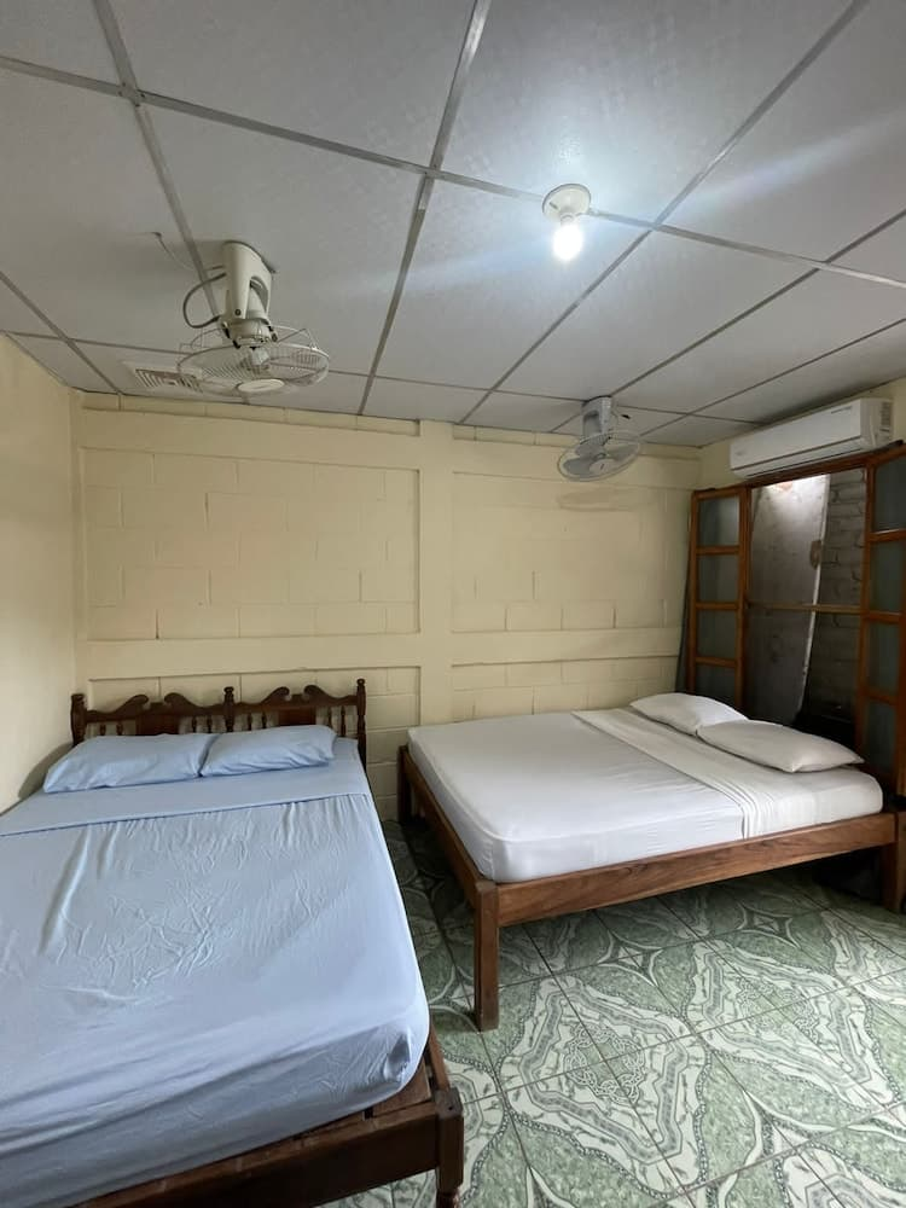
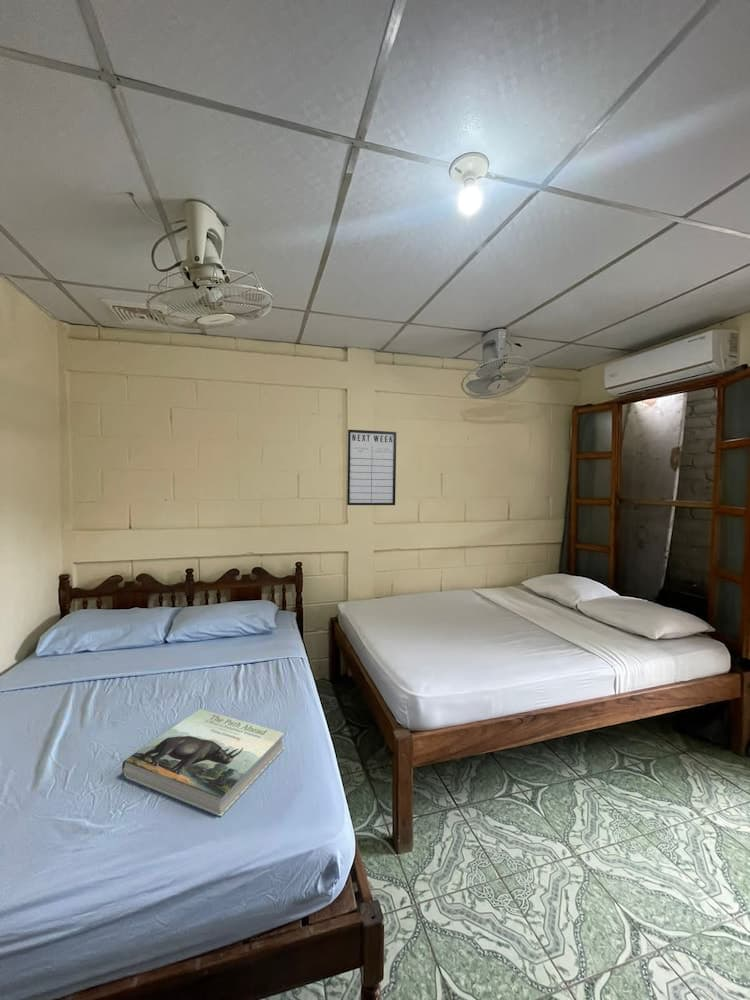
+ writing board [346,429,397,506]
+ book [121,708,285,818]
